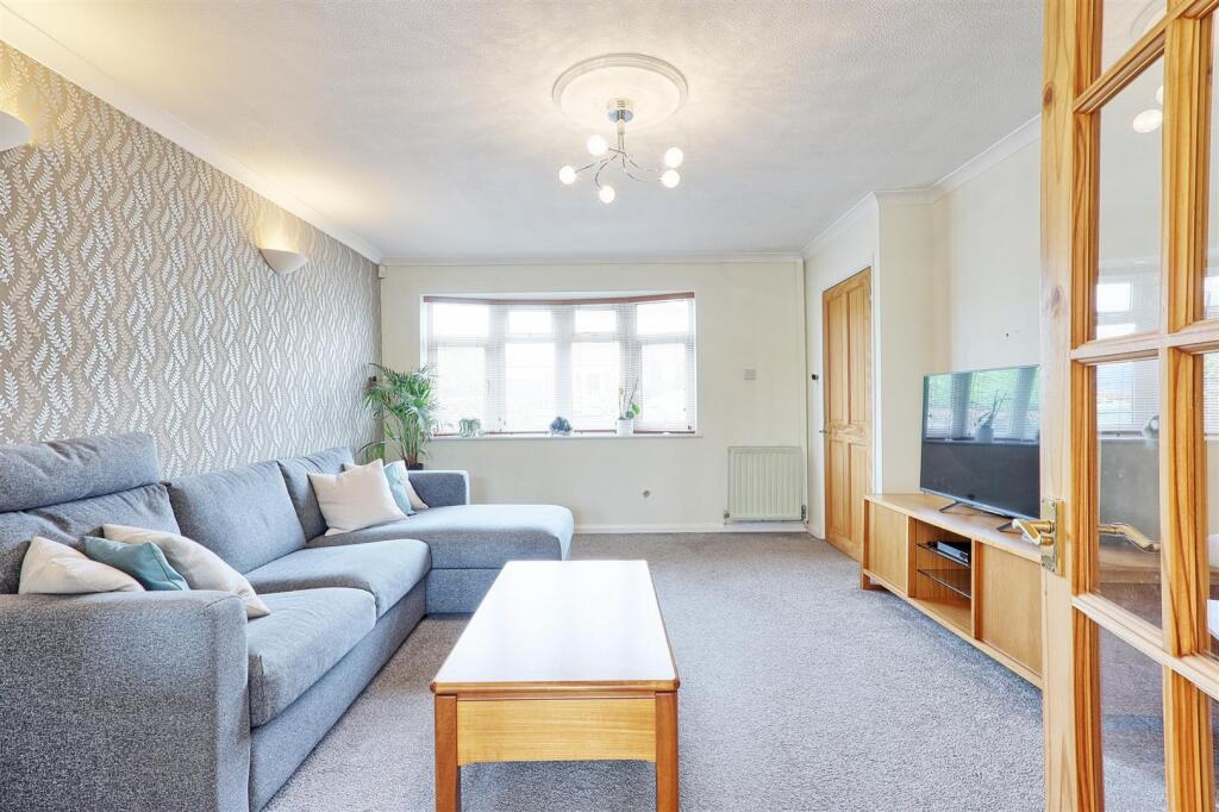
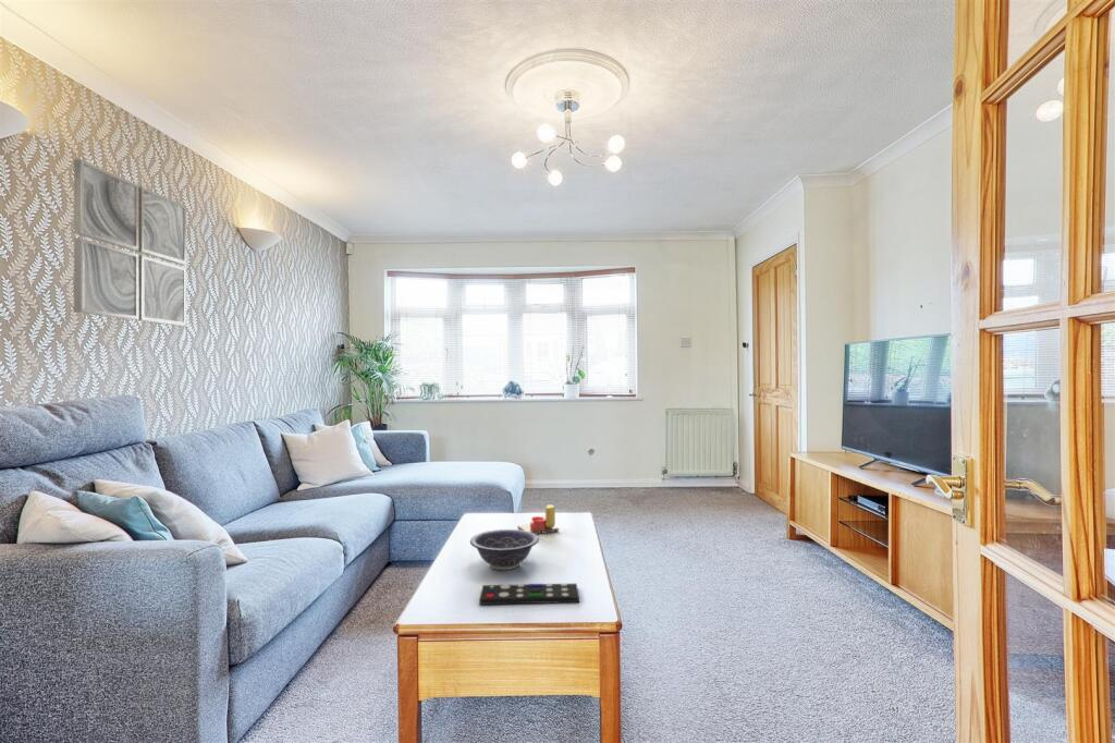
+ candle [517,503,560,535]
+ remote control [478,582,580,606]
+ wall art [73,158,187,327]
+ decorative bowl [469,528,540,571]
